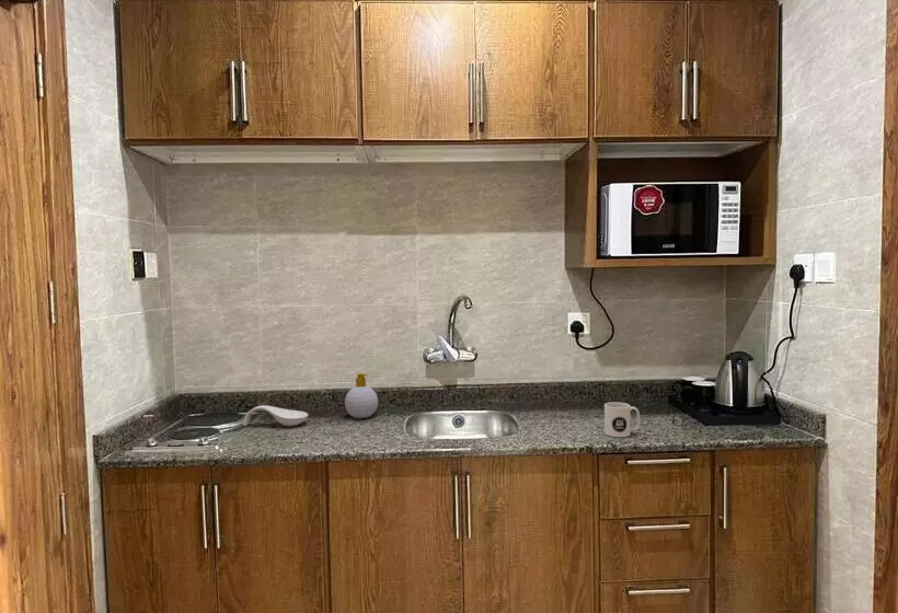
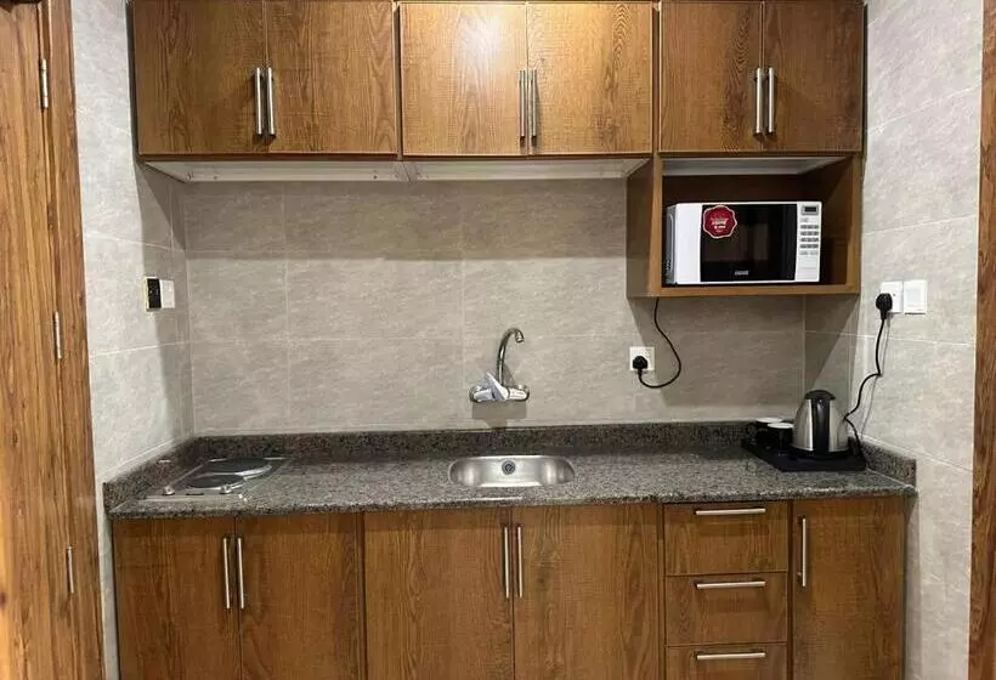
- mug [603,401,641,438]
- spoon rest [242,404,309,427]
- soap bottle [344,372,379,419]
